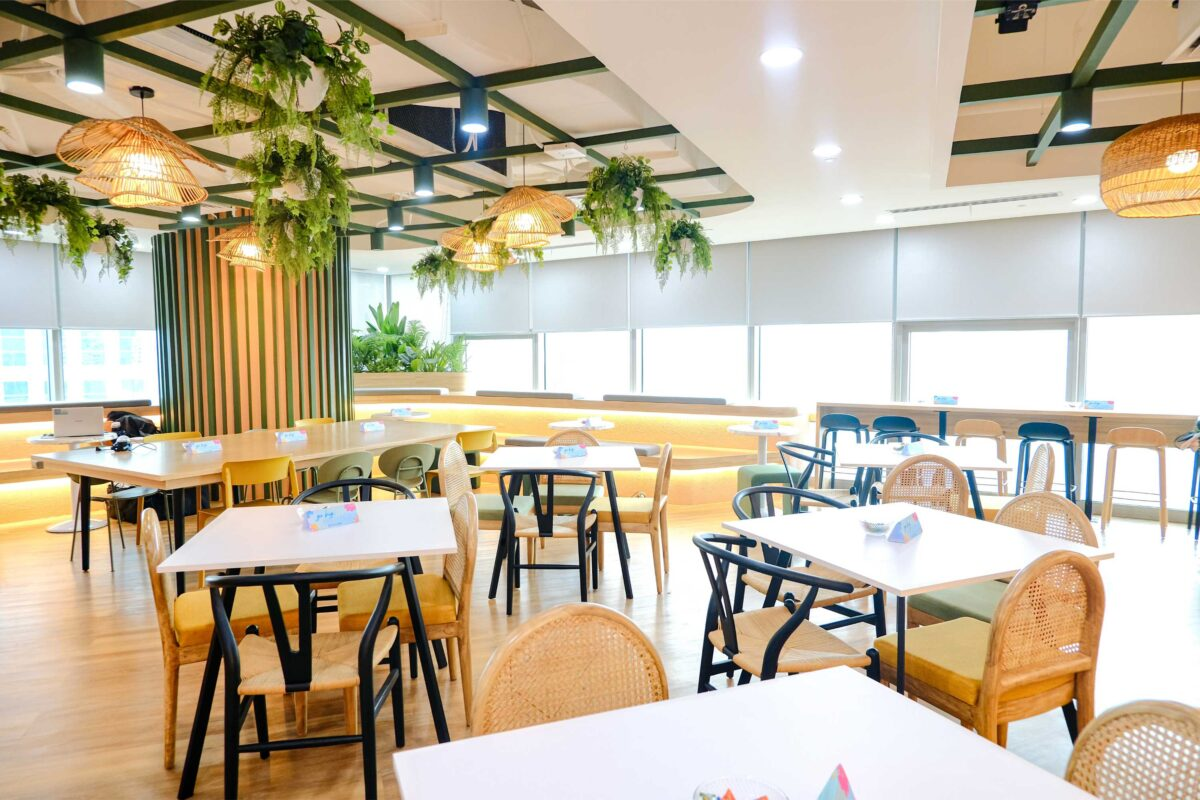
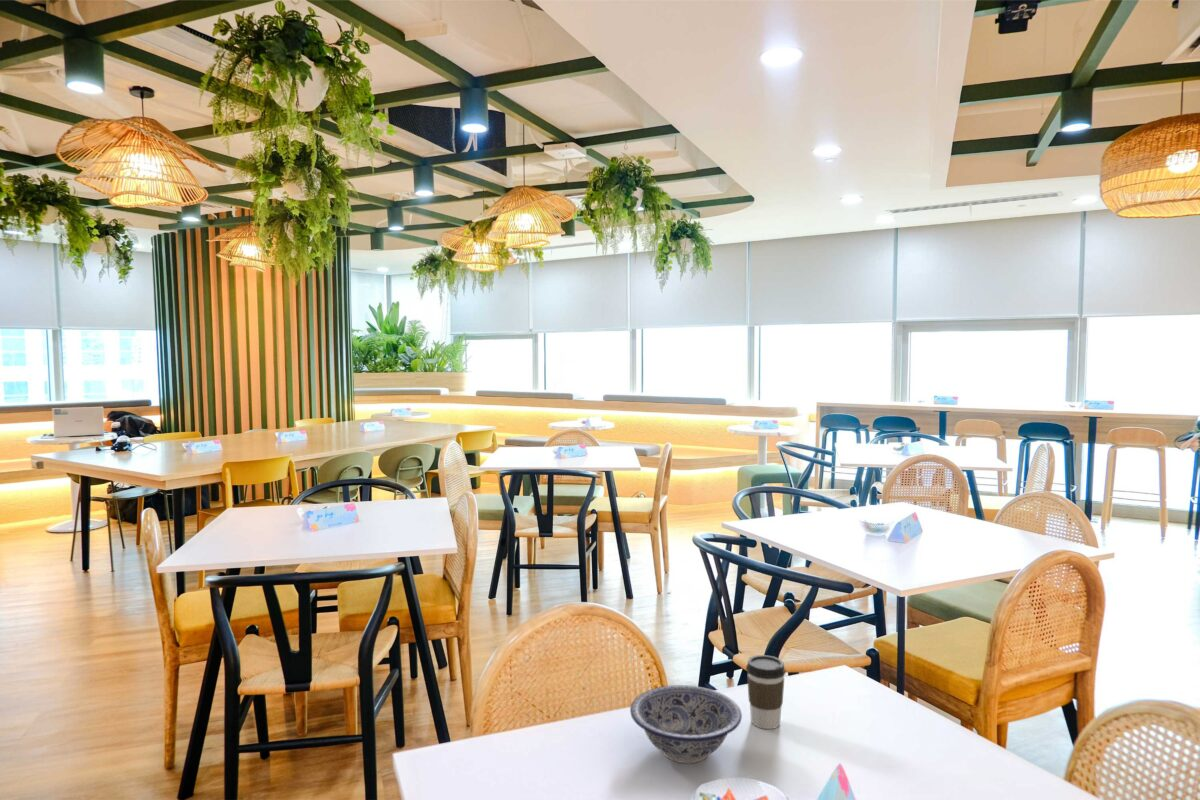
+ coffee cup [745,654,787,730]
+ bowl [629,684,743,764]
